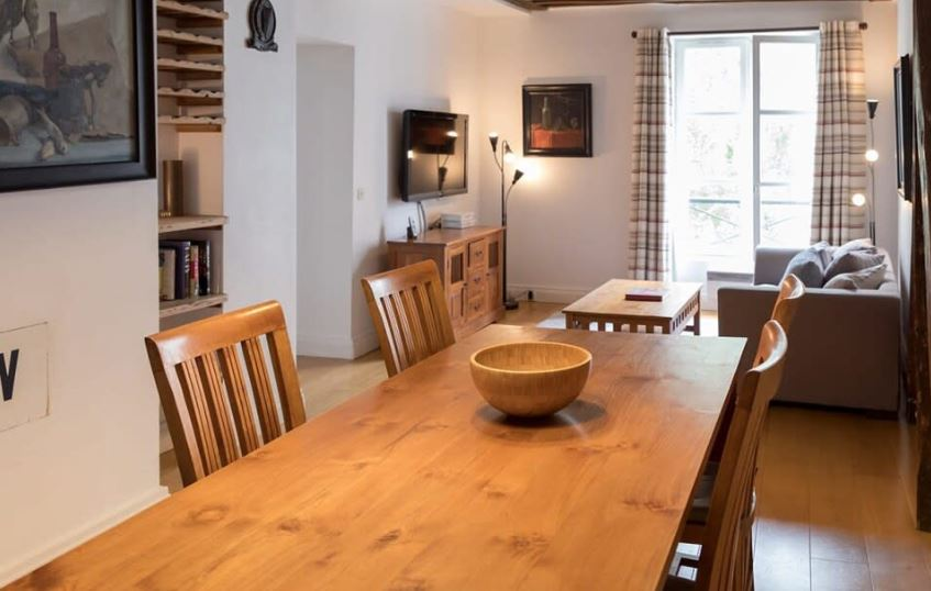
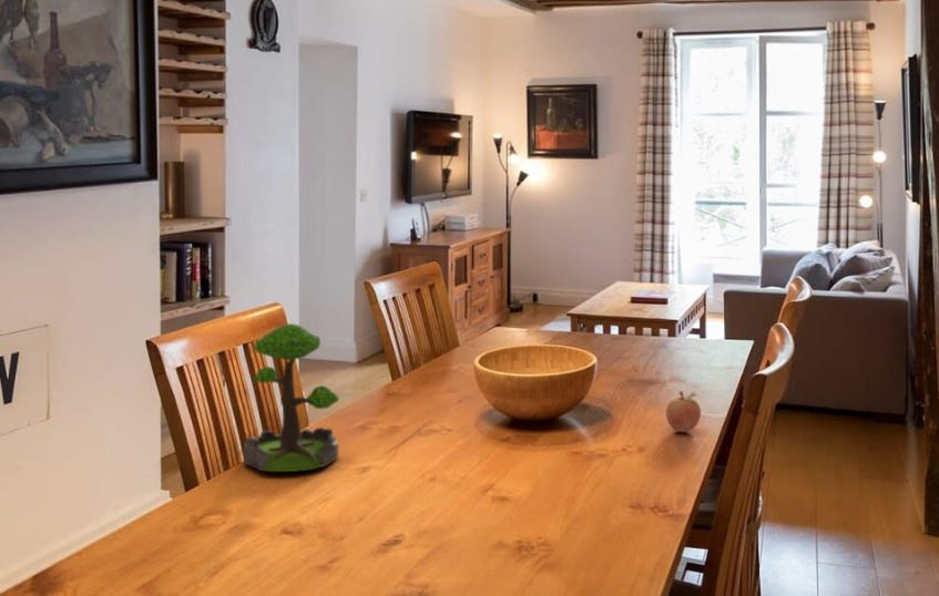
+ plant [243,322,340,473]
+ fruit [665,390,702,433]
